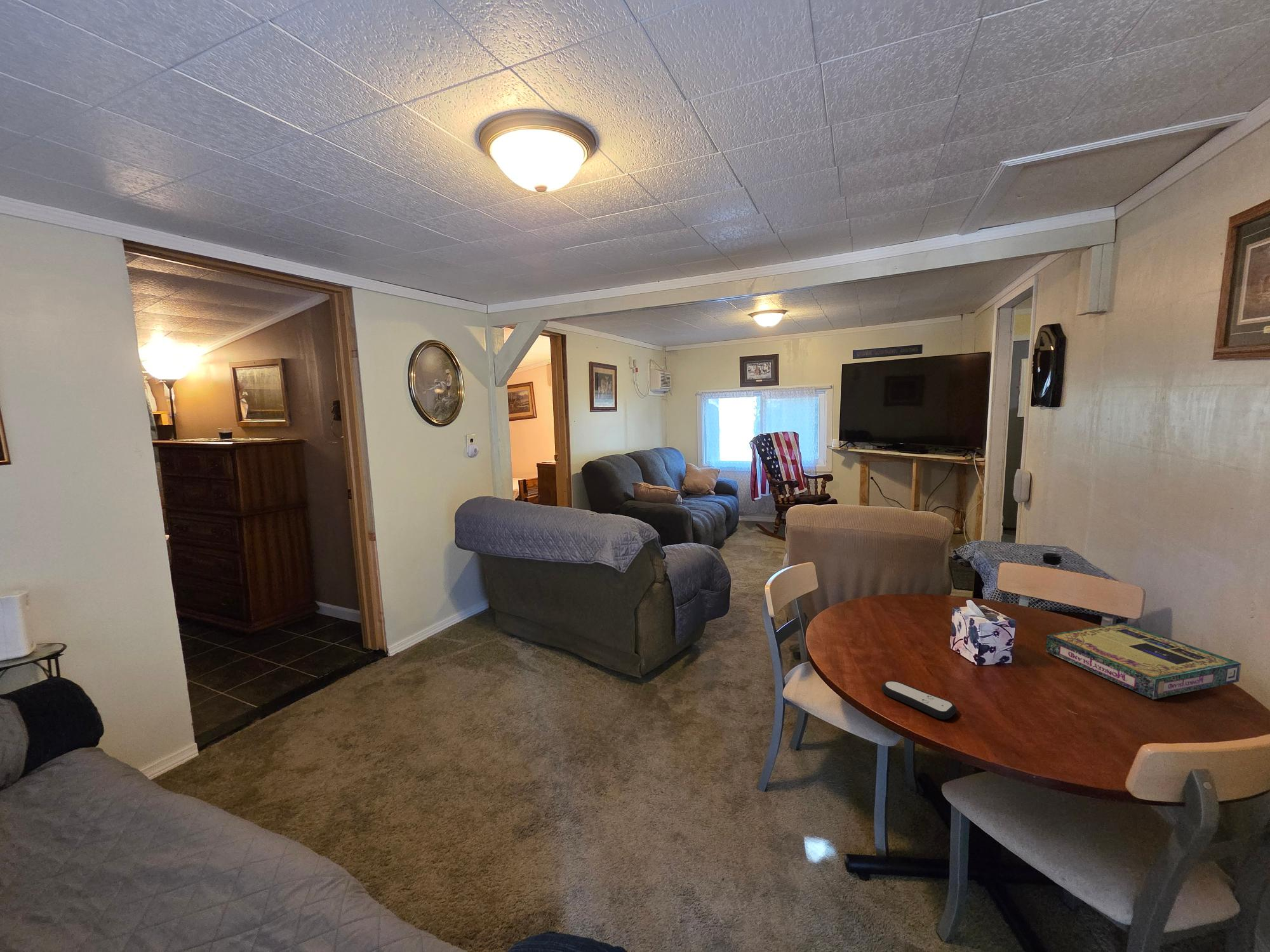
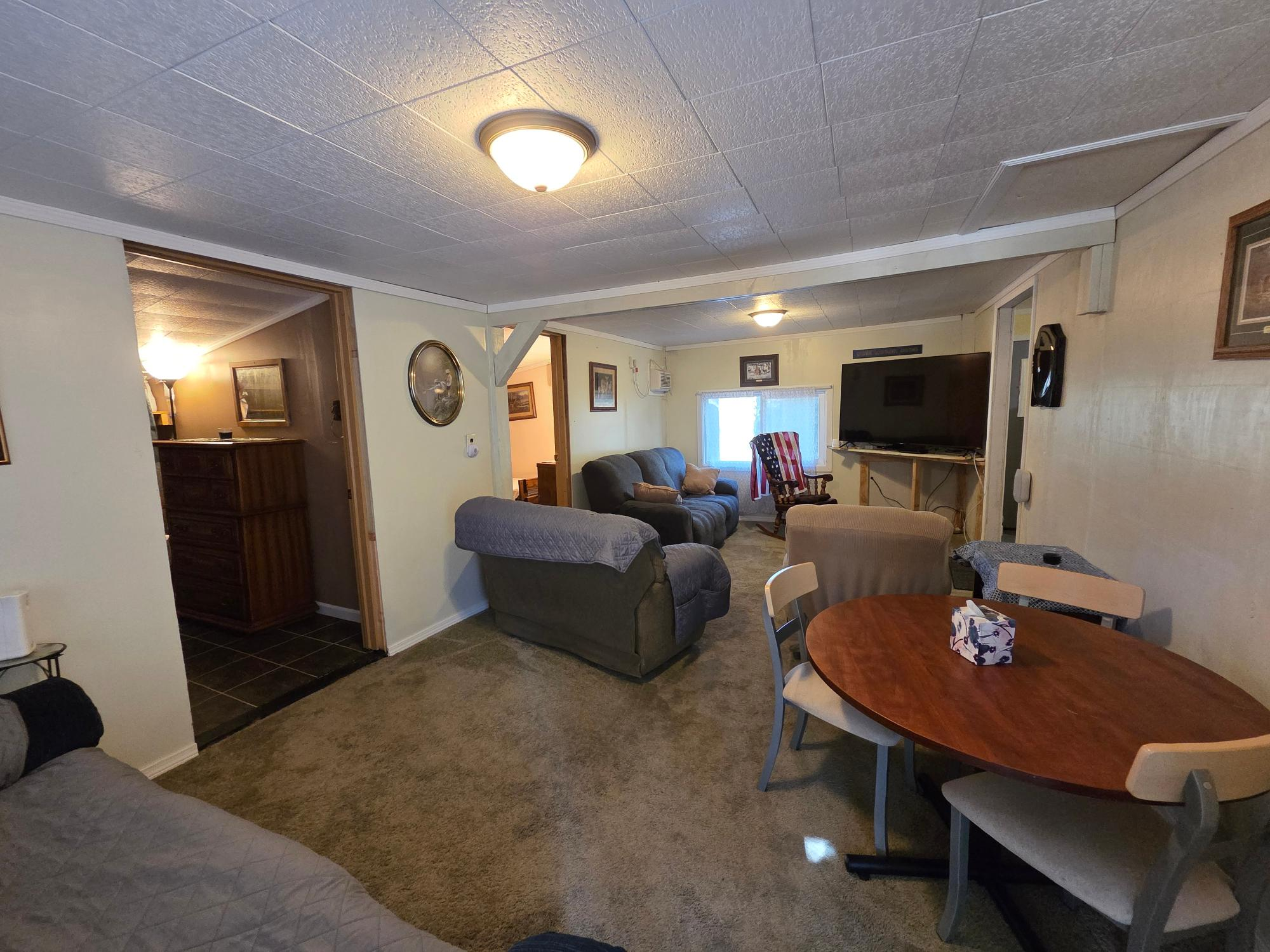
- remote control [881,680,958,720]
- video game box [1045,622,1241,700]
